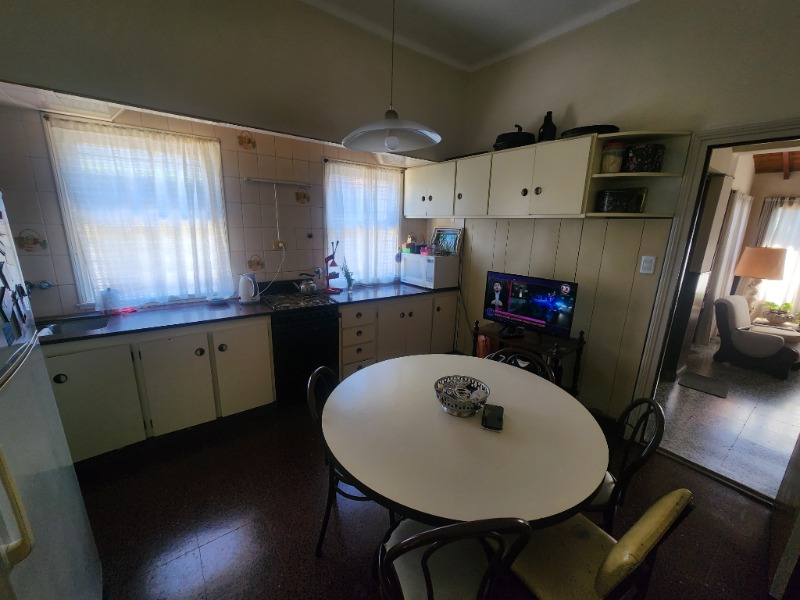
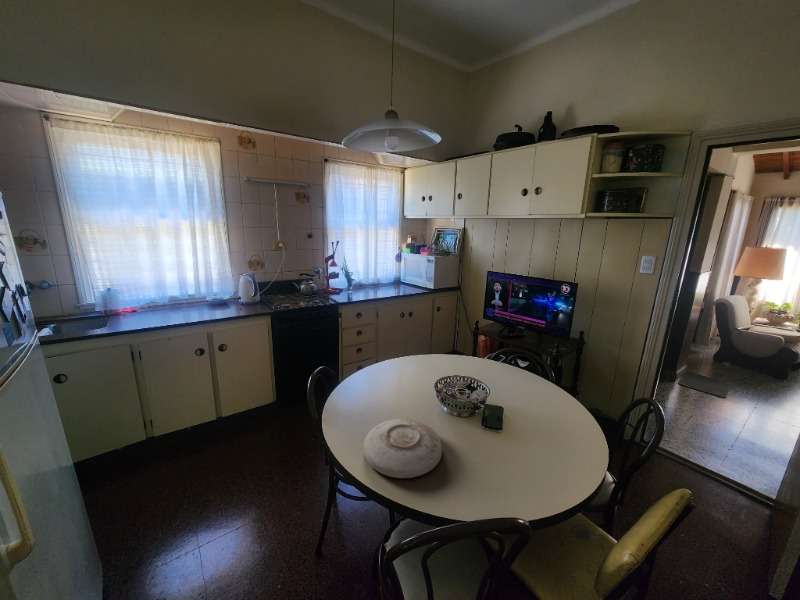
+ plate [363,418,443,479]
